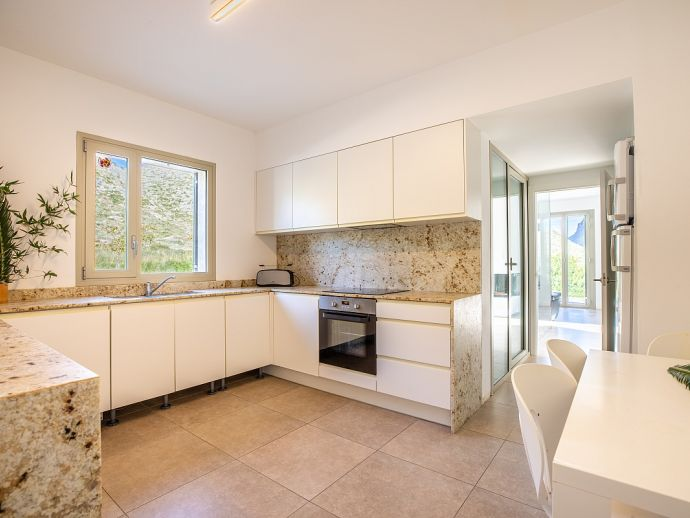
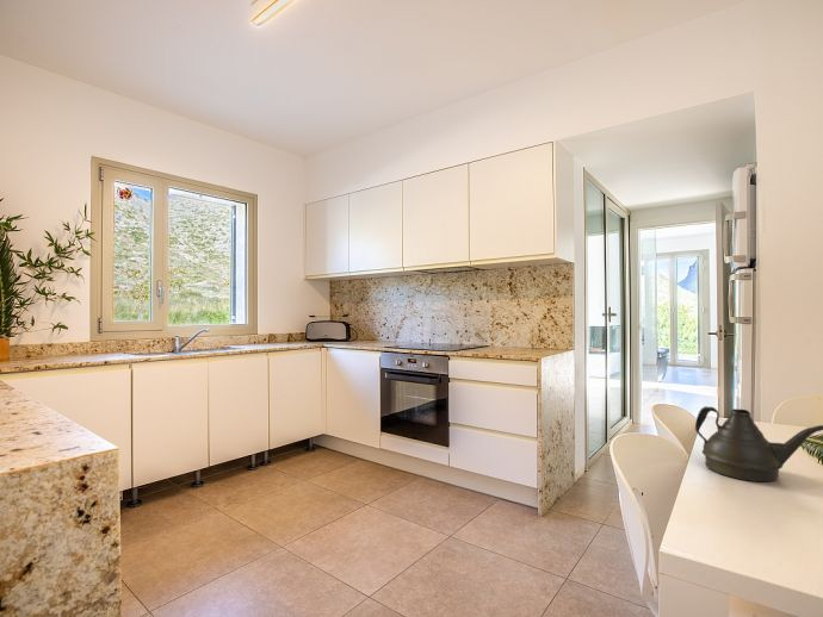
+ teapot [694,405,823,484]
